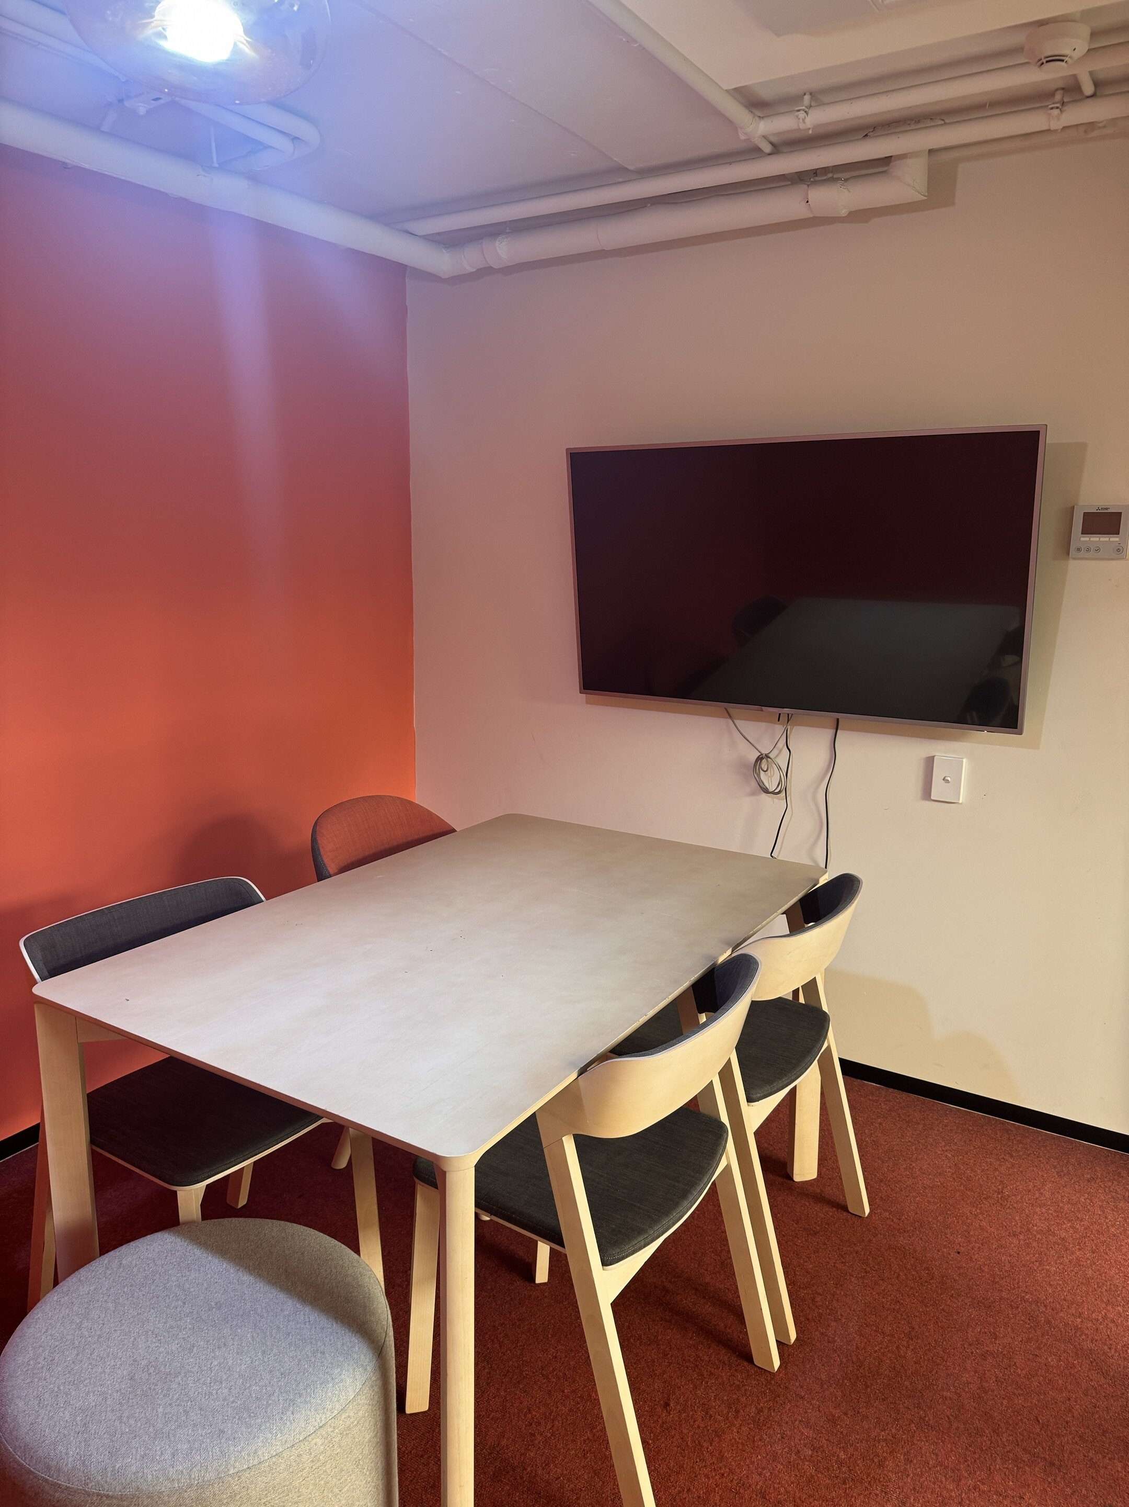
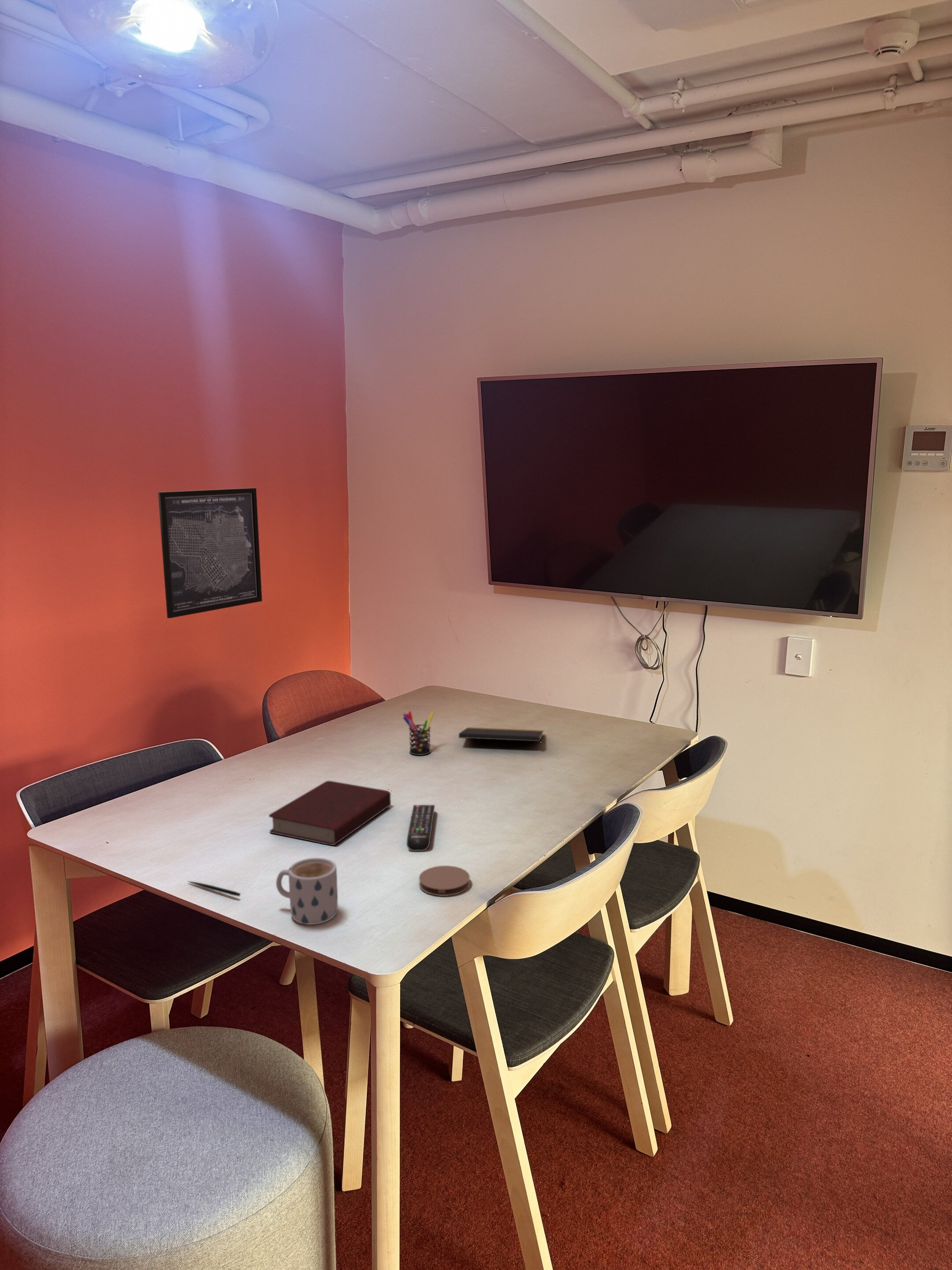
+ remote control [406,804,435,852]
+ mug [275,857,338,925]
+ notepad [458,727,544,752]
+ book [268,781,391,846]
+ pen holder [402,710,434,756]
+ pen [187,881,241,897]
+ wall art [157,487,263,619]
+ coaster [418,865,470,896]
